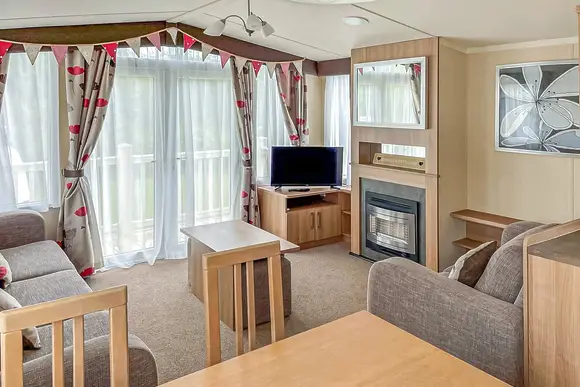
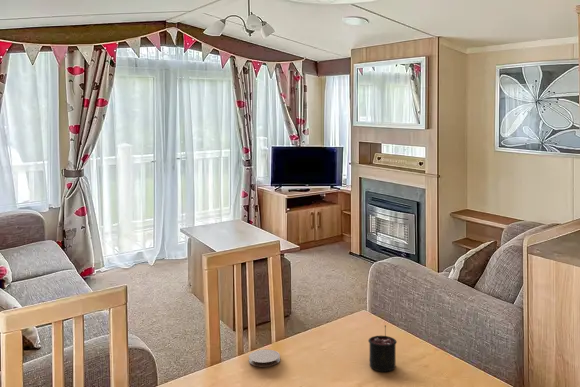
+ candle [367,324,398,373]
+ coaster [248,349,281,368]
